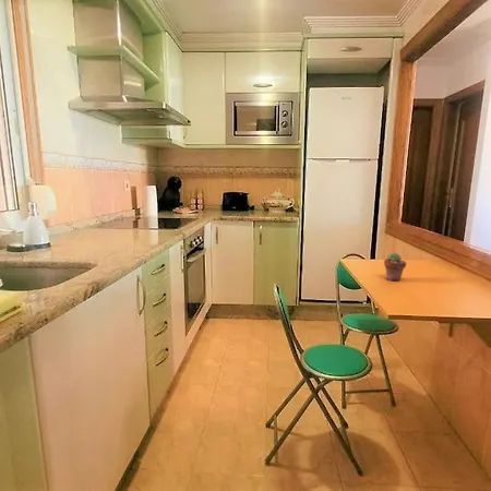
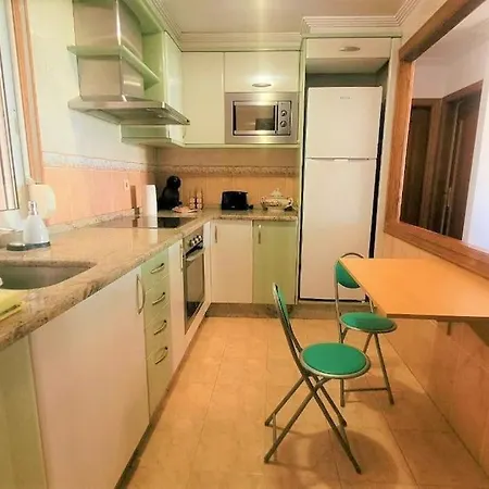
- potted succulent [383,252,407,283]
